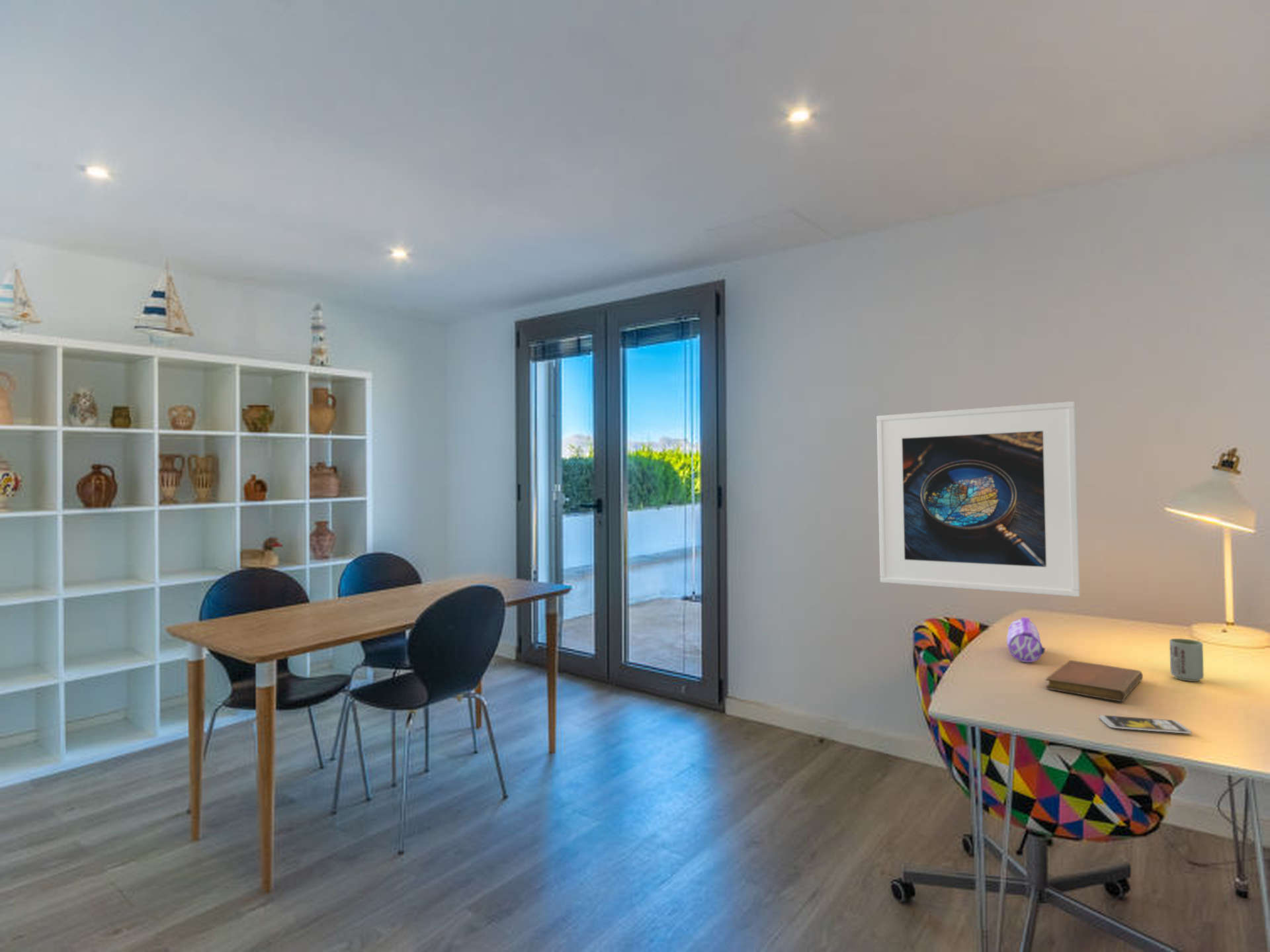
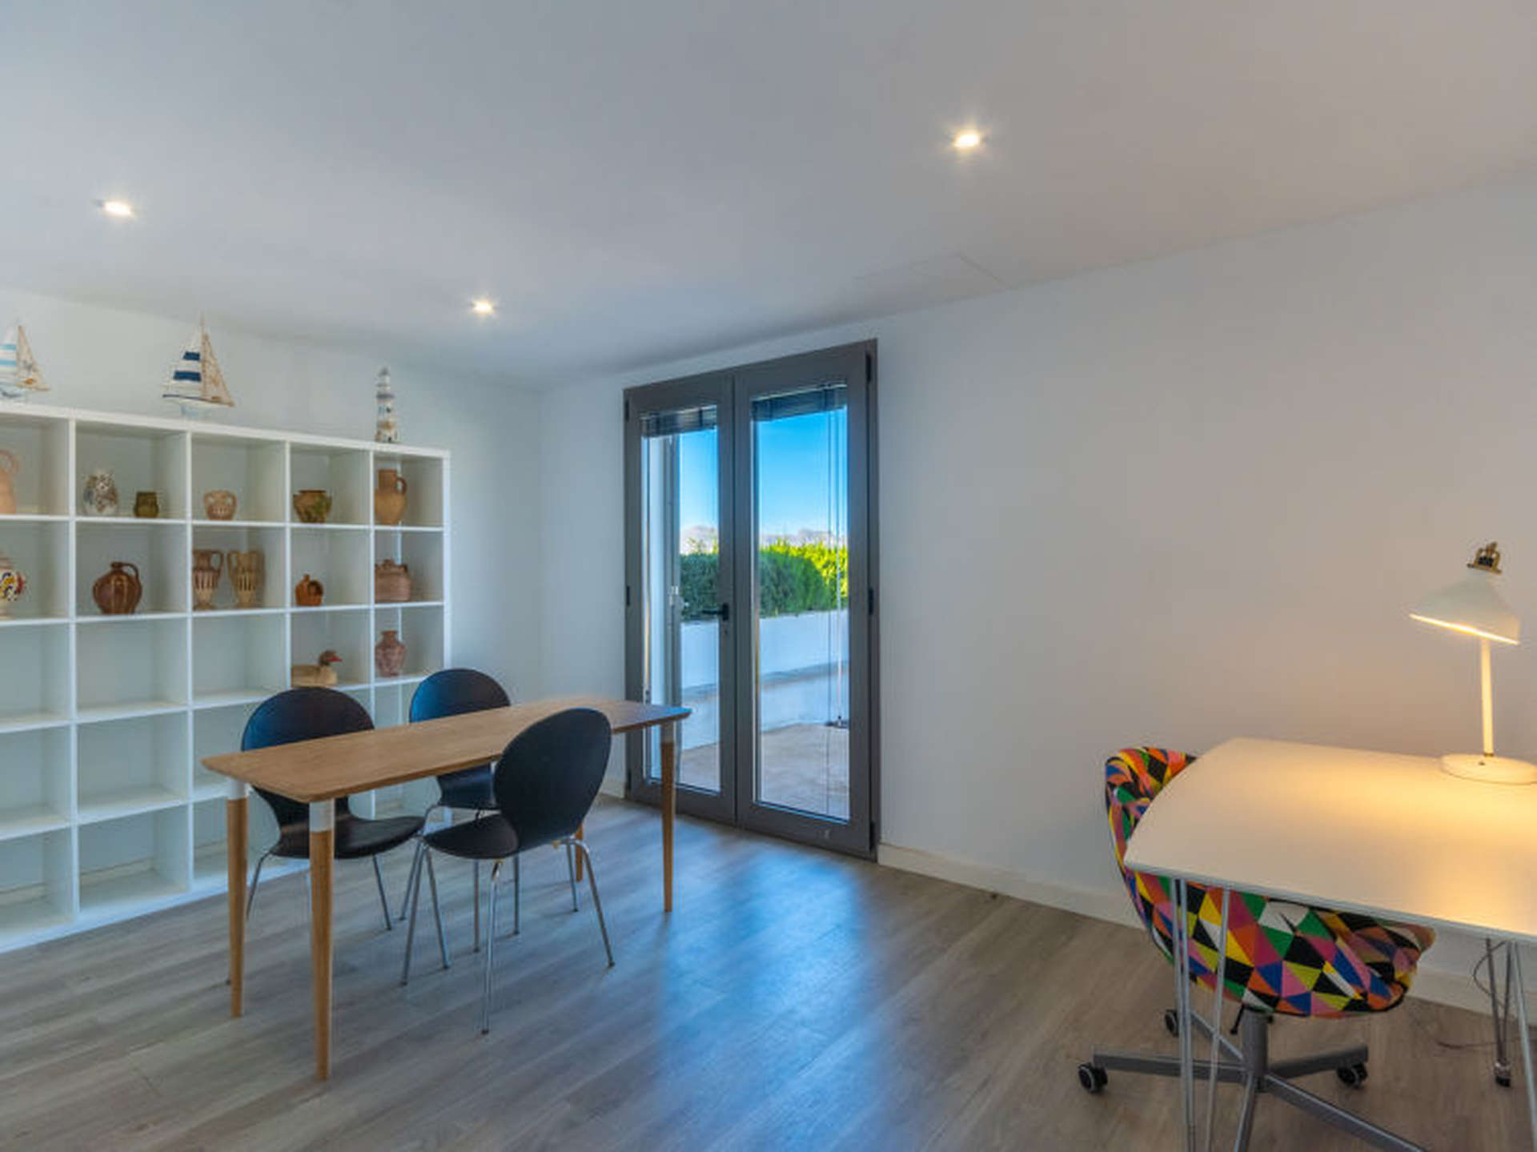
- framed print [876,401,1080,597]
- notebook [1045,660,1144,702]
- pencil case [1006,617,1046,663]
- smartphone [1099,714,1192,734]
- cup [1169,638,1205,682]
